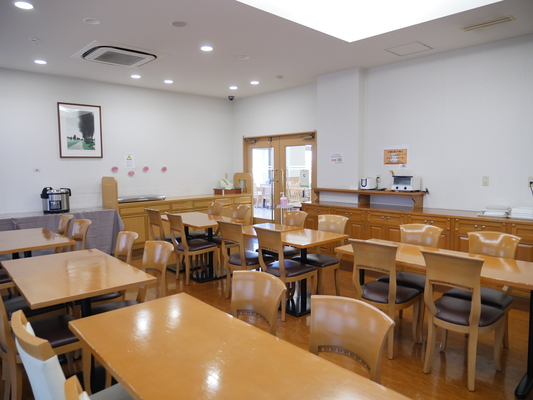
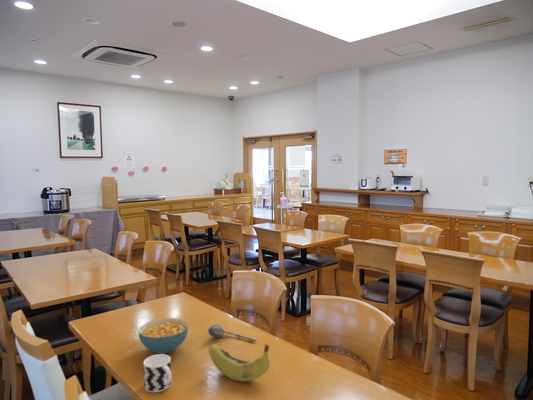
+ banana [208,343,271,382]
+ cereal bowl [137,317,189,355]
+ cup [143,353,173,393]
+ spoon [207,323,257,343]
